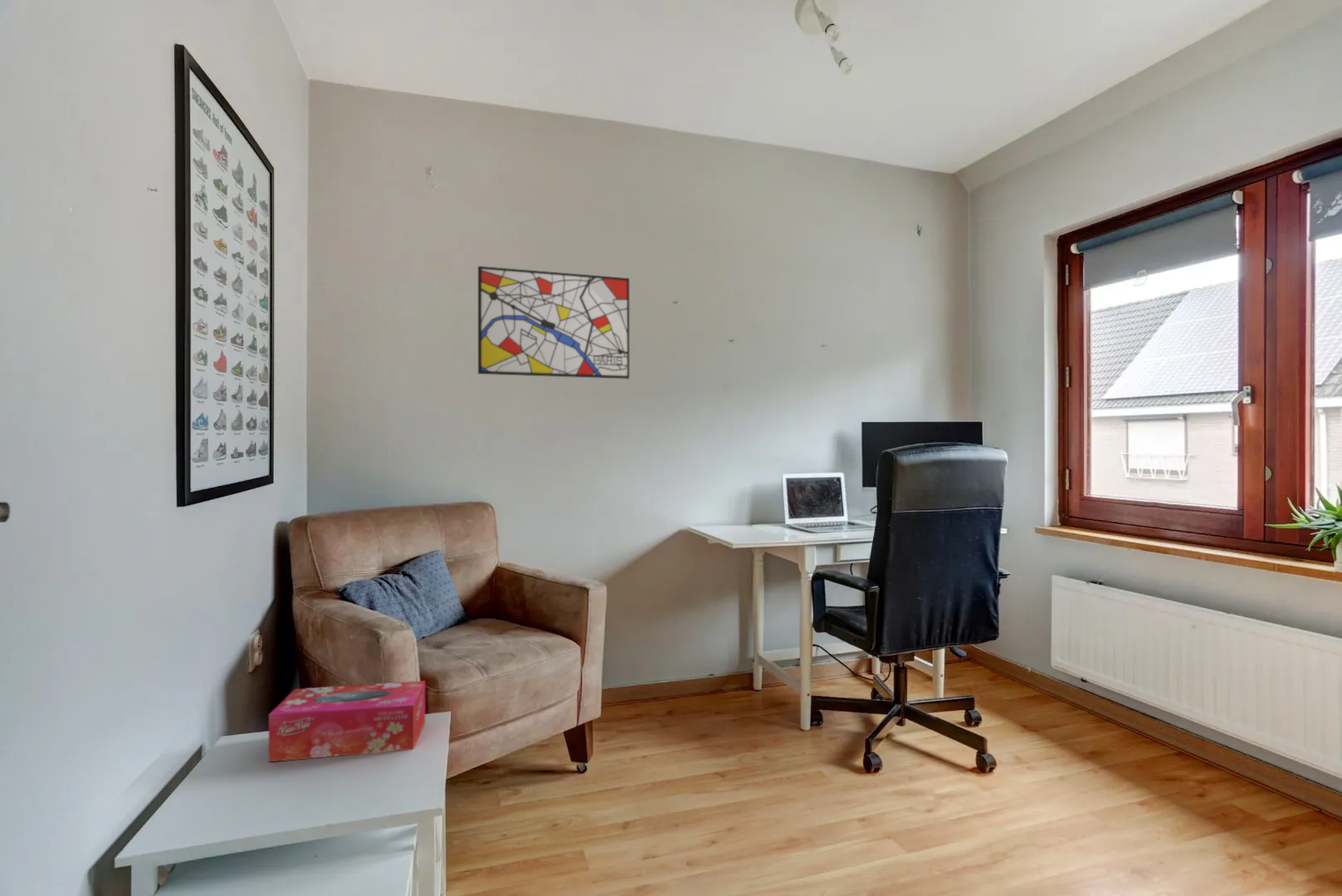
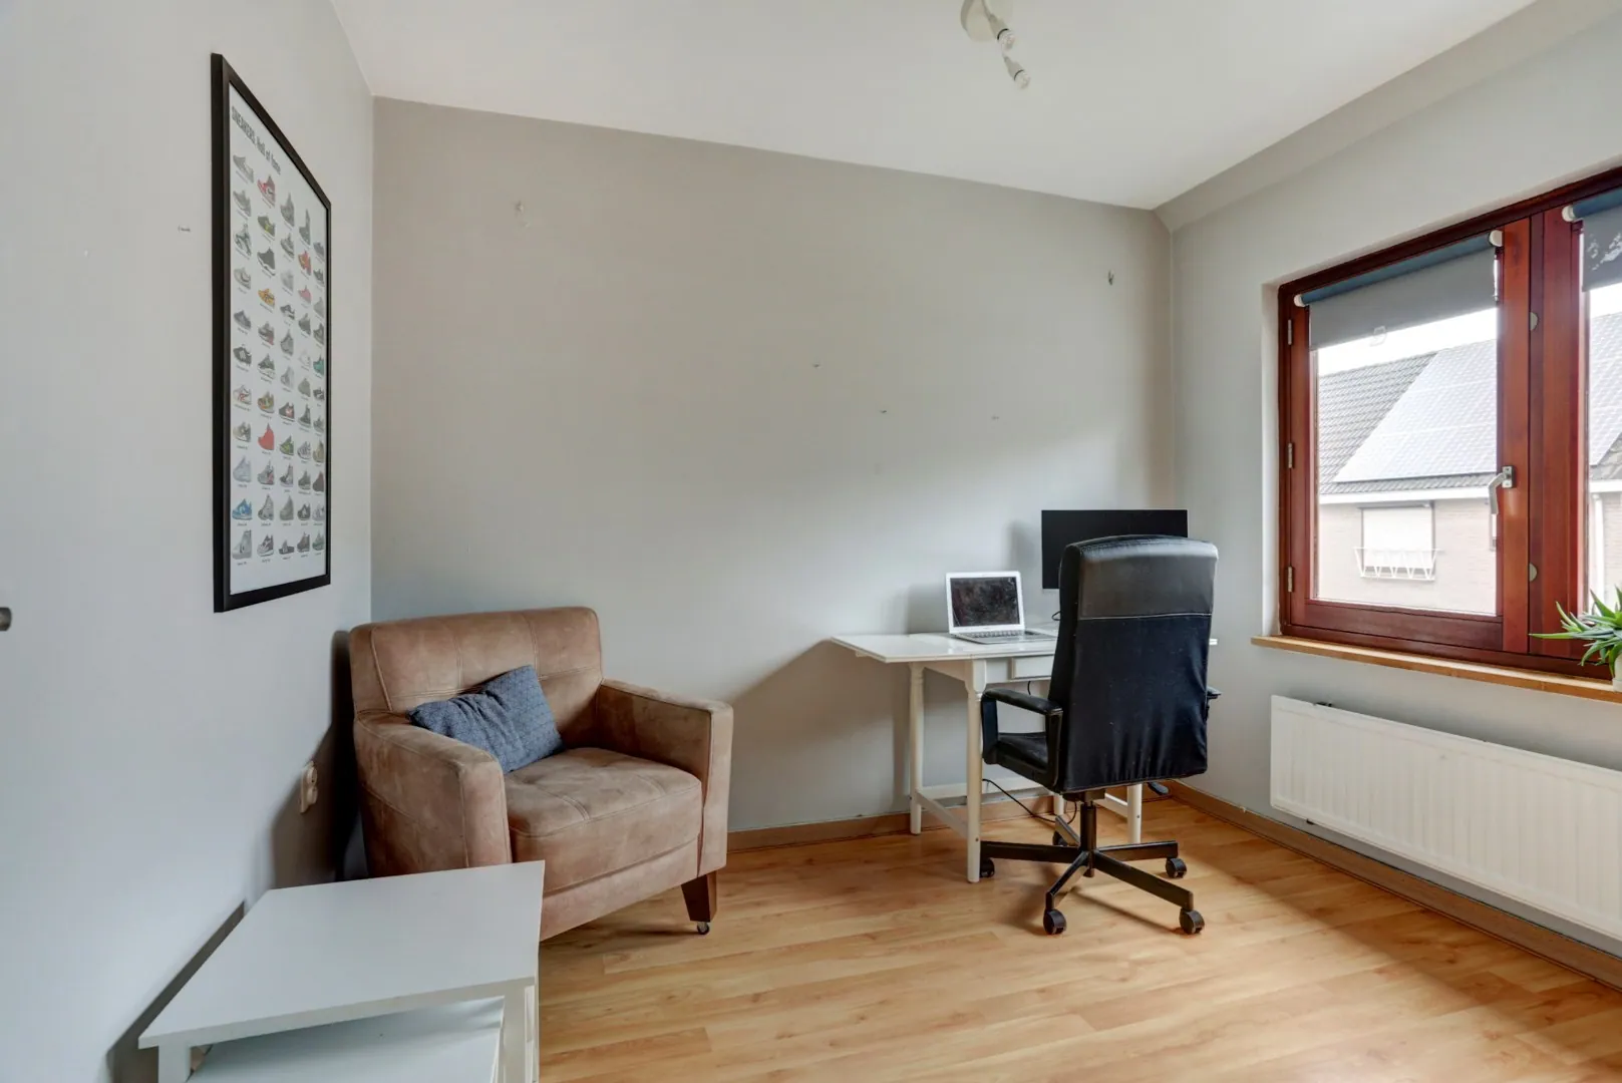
- wall art [477,265,630,380]
- tissue box [268,680,426,762]
